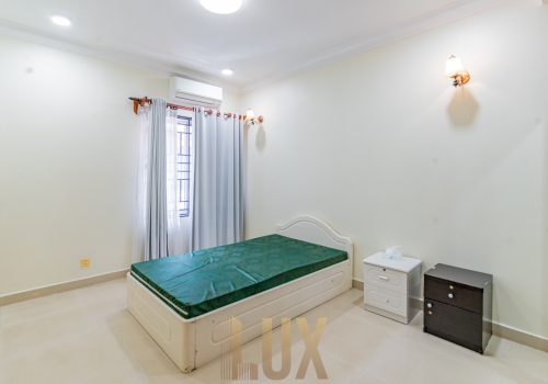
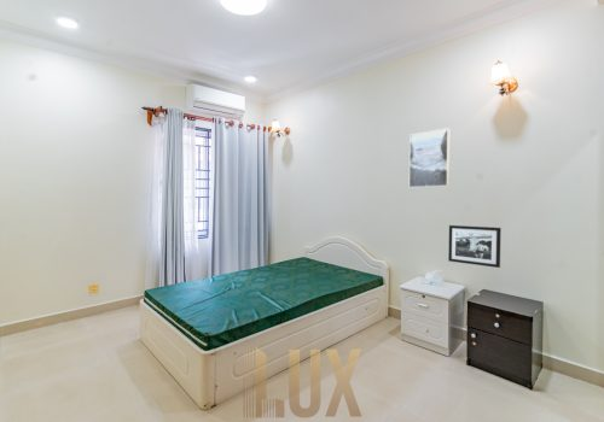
+ picture frame [447,224,503,269]
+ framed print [408,127,451,189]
